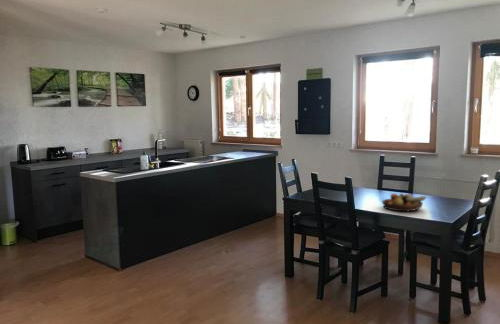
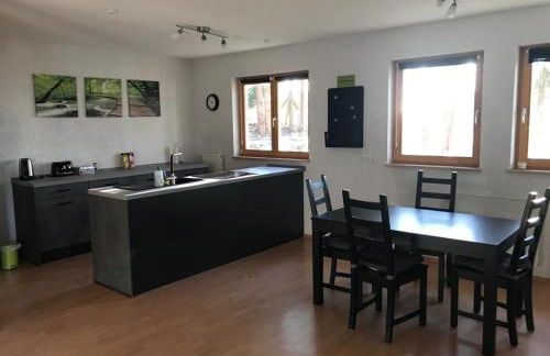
- fruit bowl [381,192,427,212]
